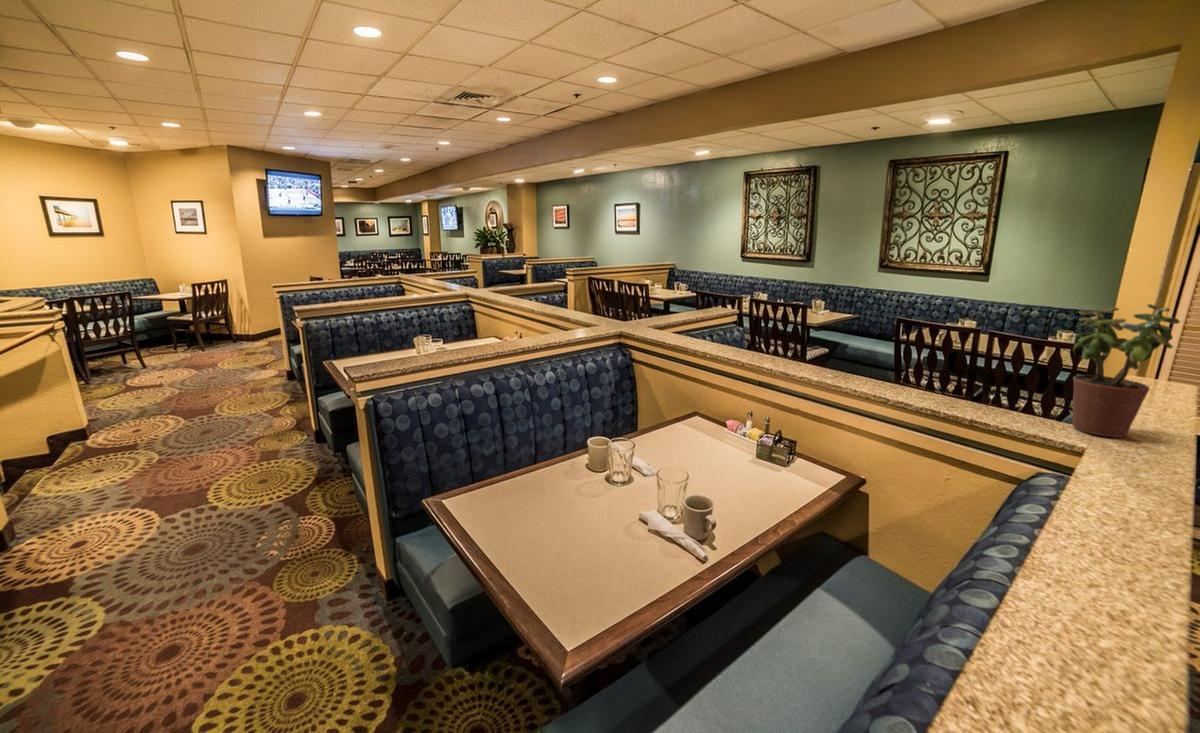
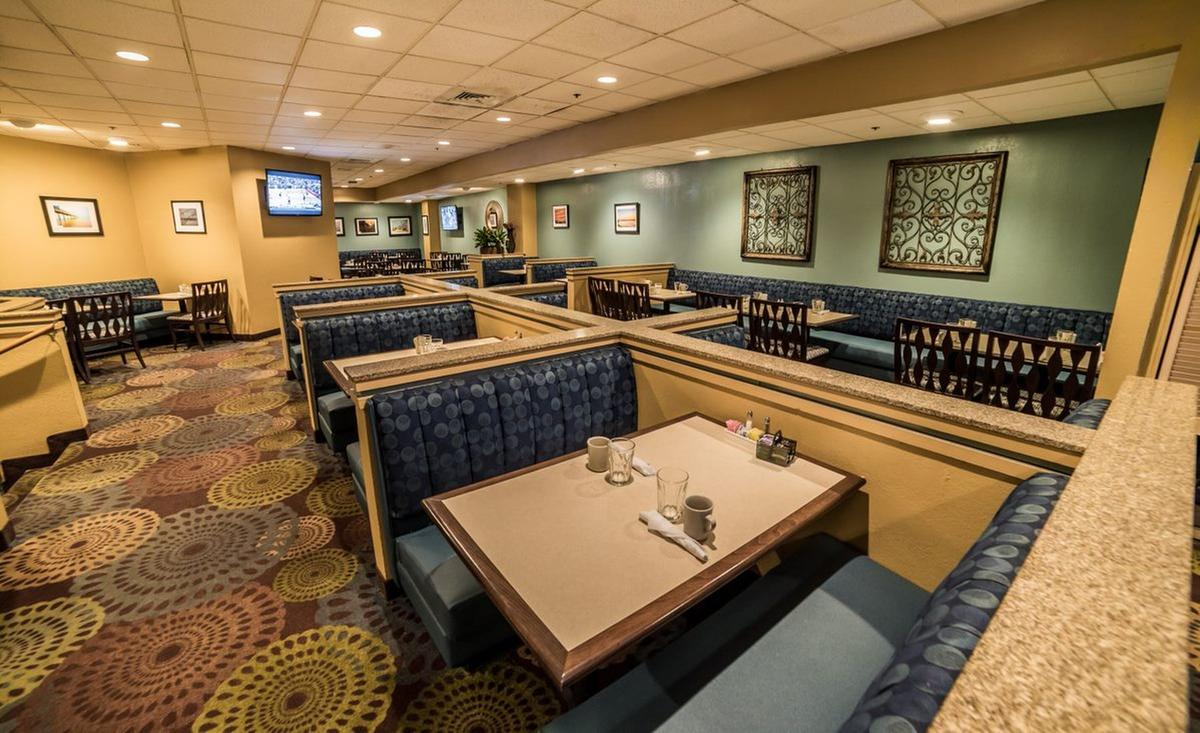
- potted plant [1066,303,1181,439]
